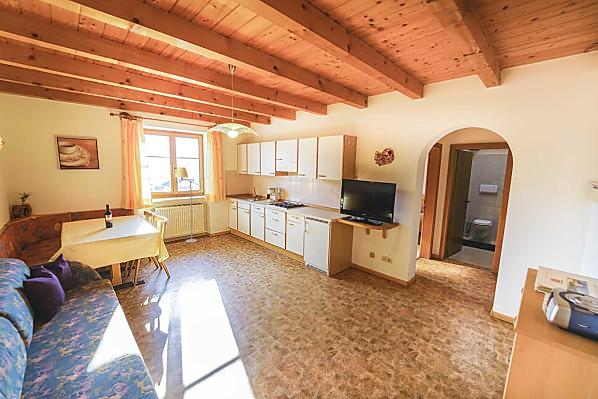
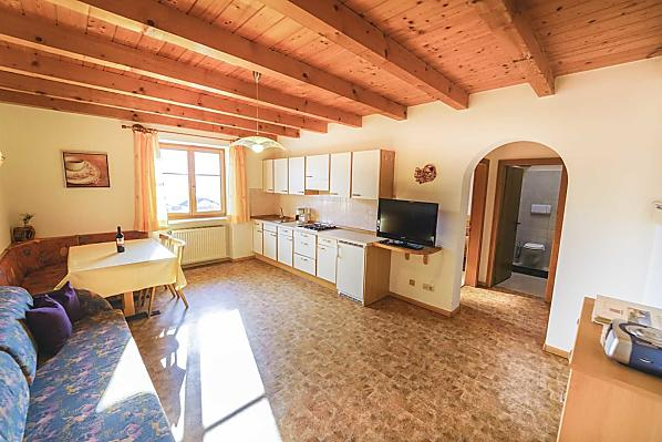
- floor lamp [174,166,198,243]
